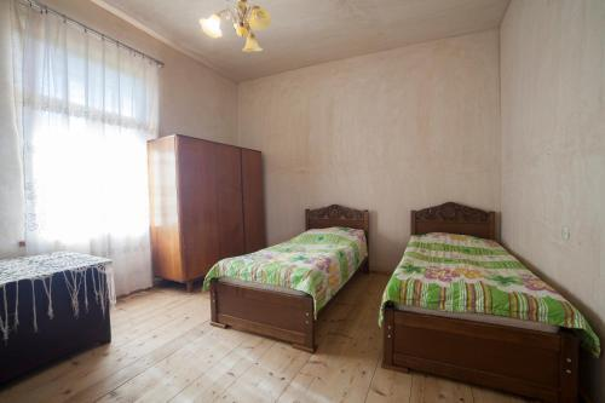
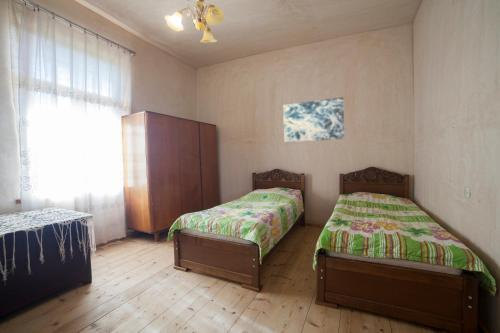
+ wall art [282,96,345,143]
